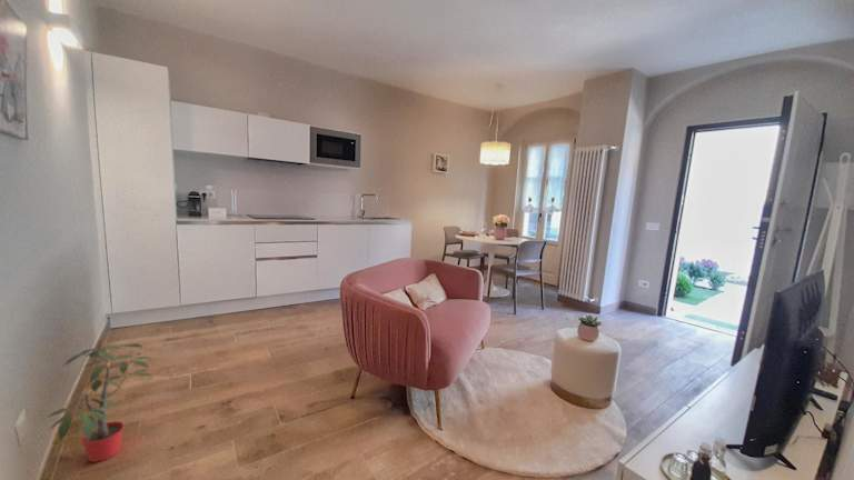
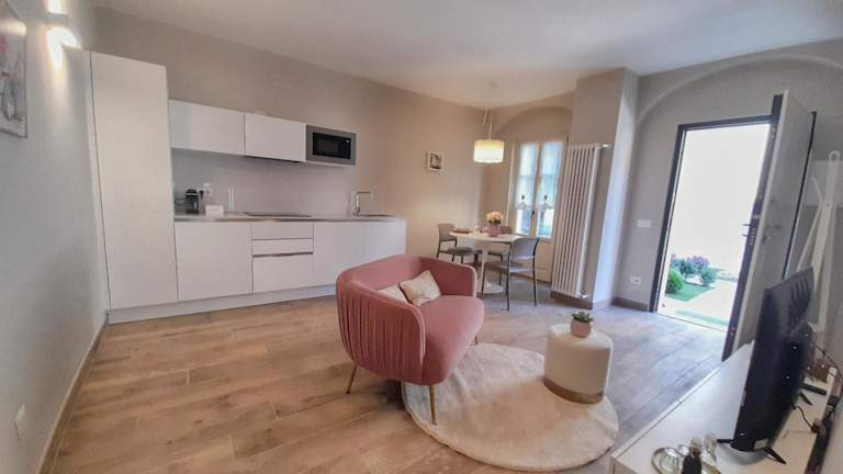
- potted plant [47,342,156,463]
